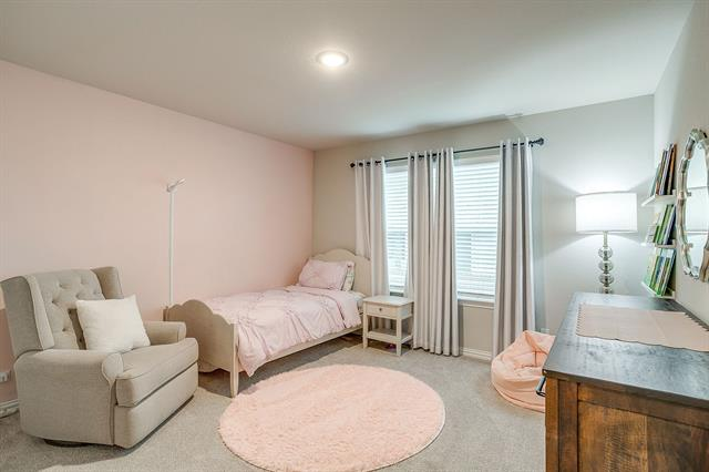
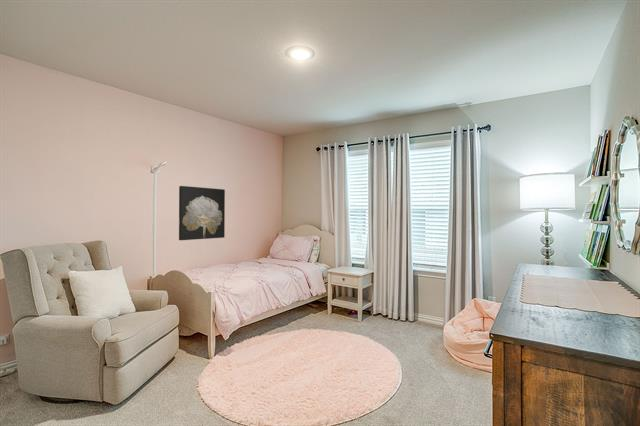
+ wall art [178,185,226,241]
